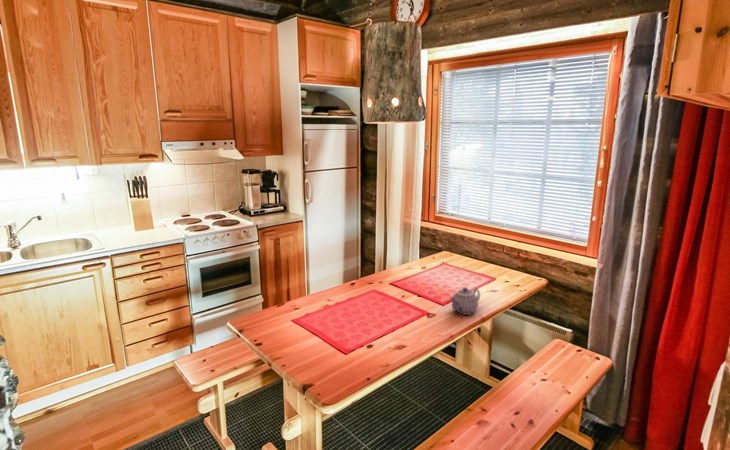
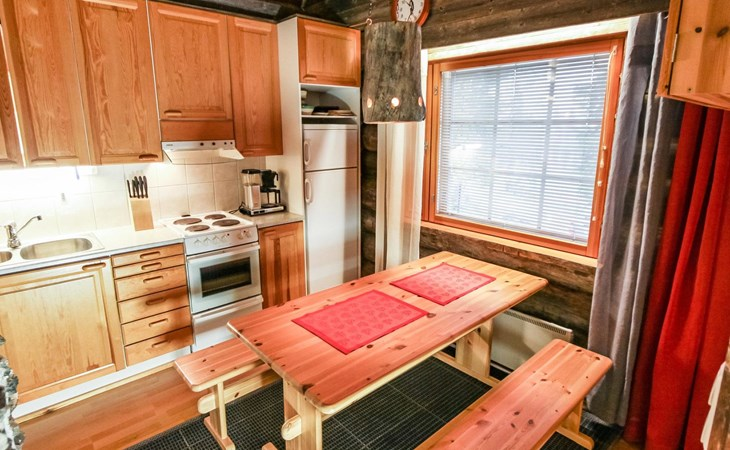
- teapot [449,286,481,316]
